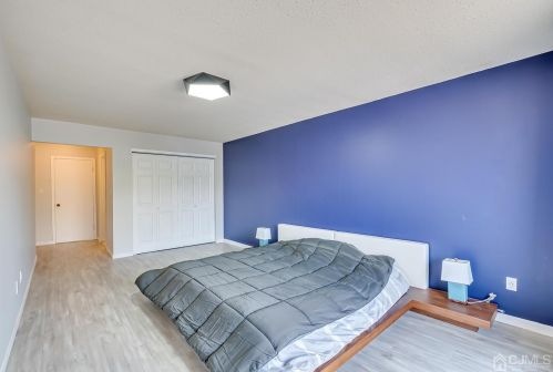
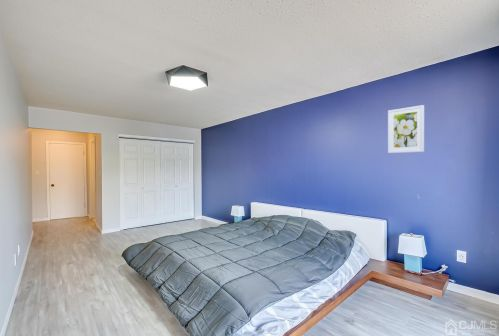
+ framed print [387,104,425,154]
